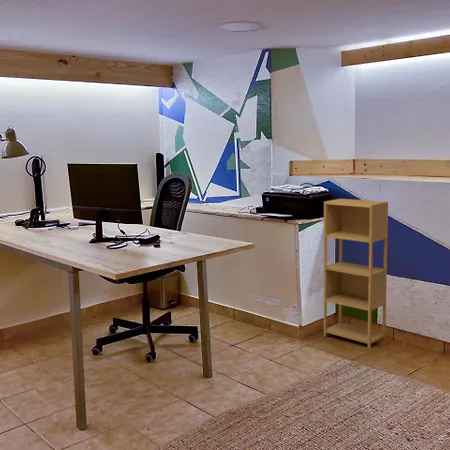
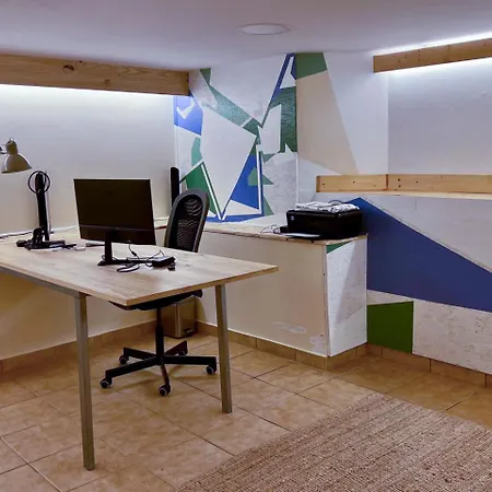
- shelving unit [323,198,389,349]
